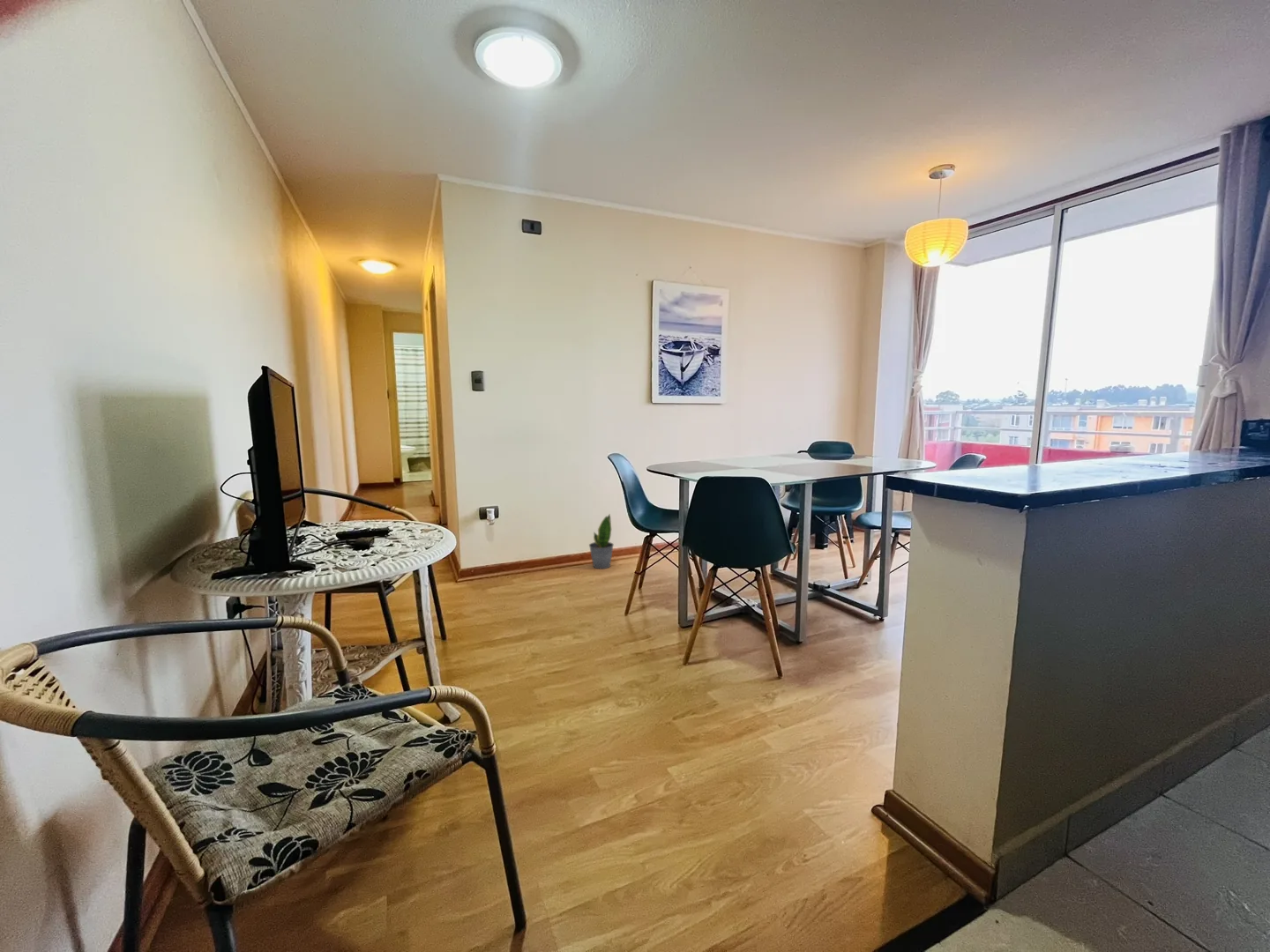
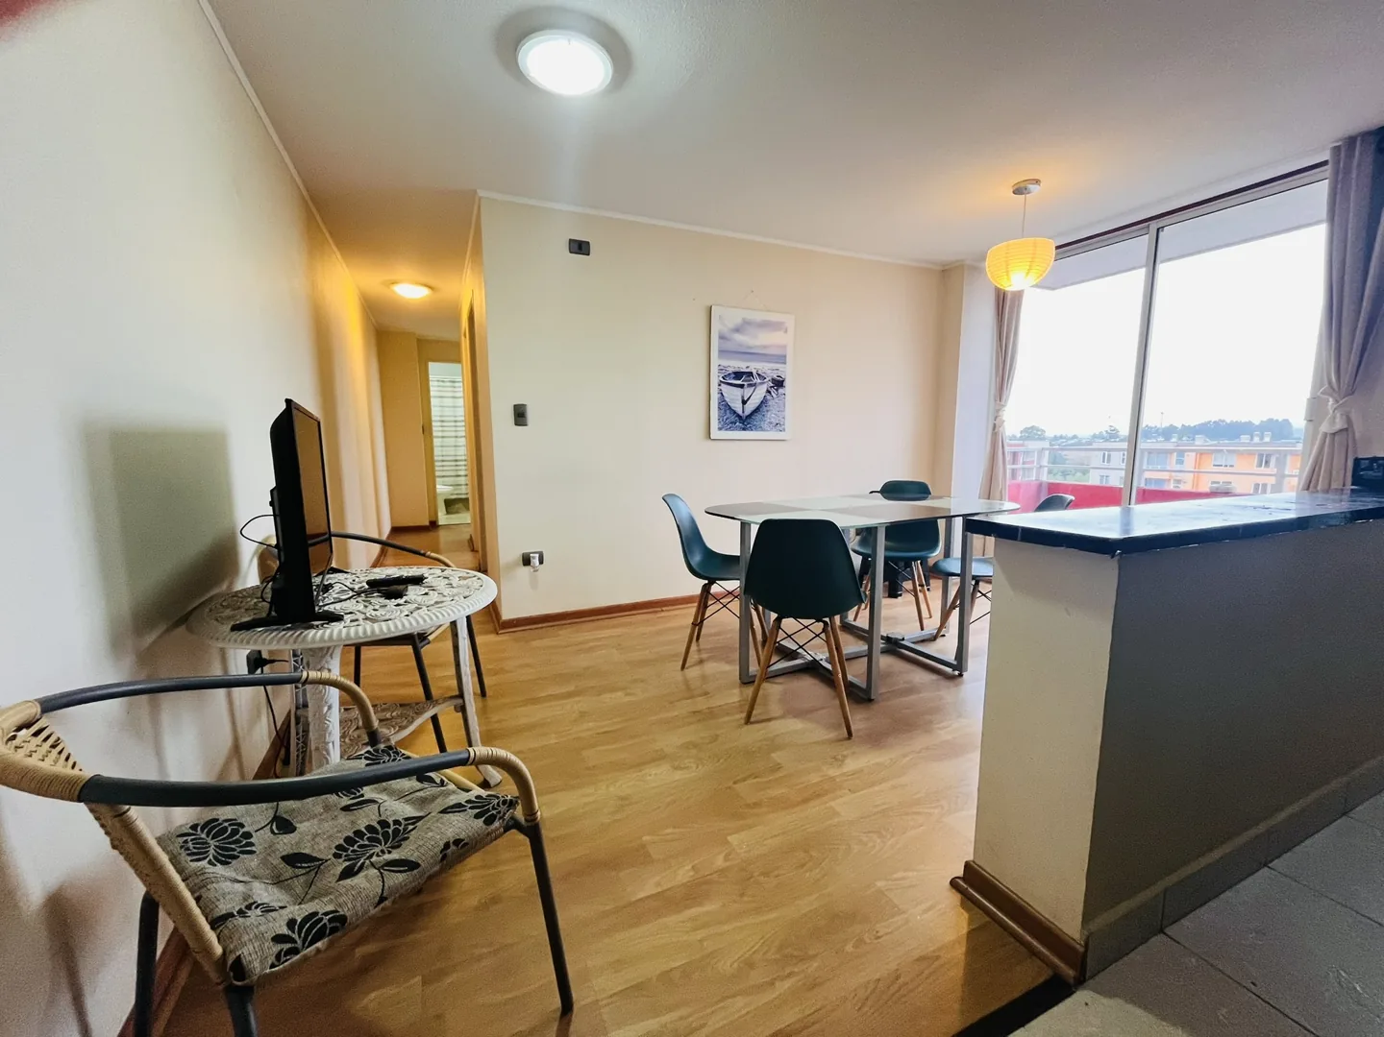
- potted plant [588,513,615,569]
